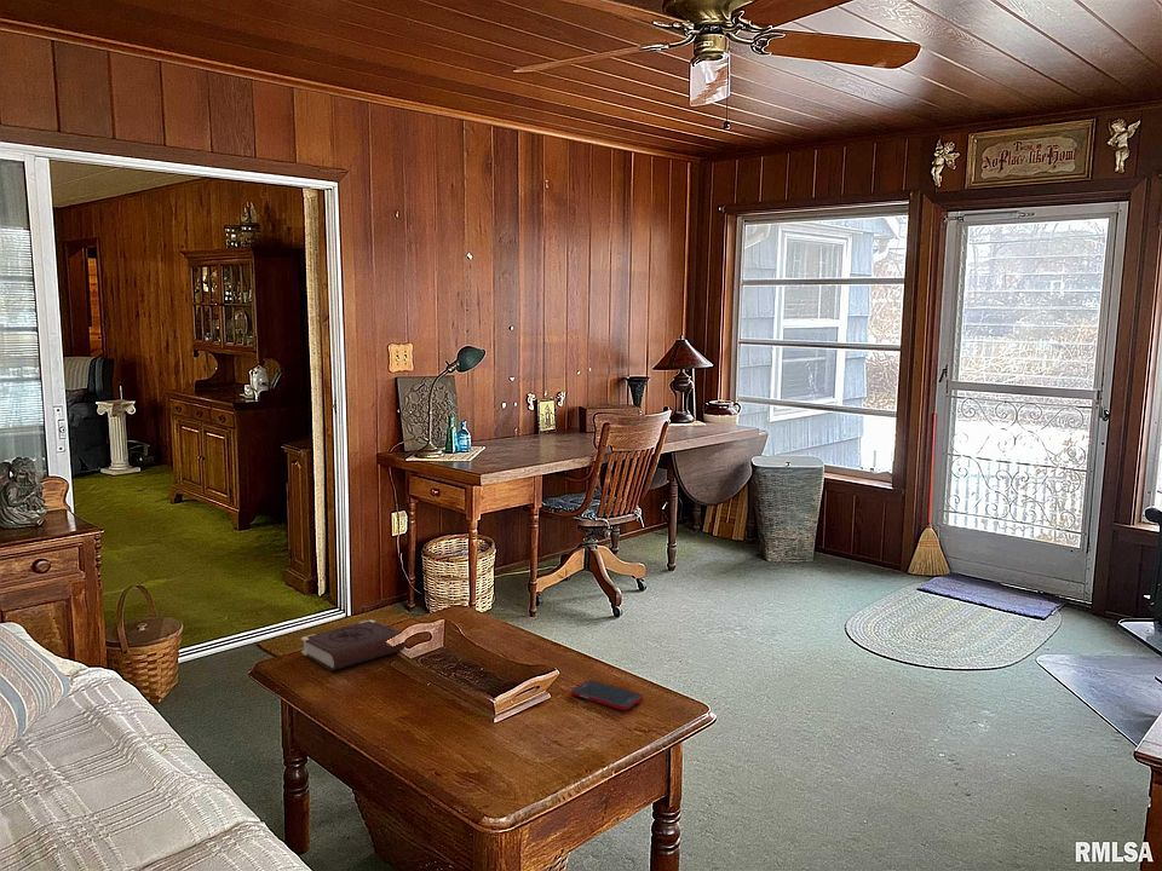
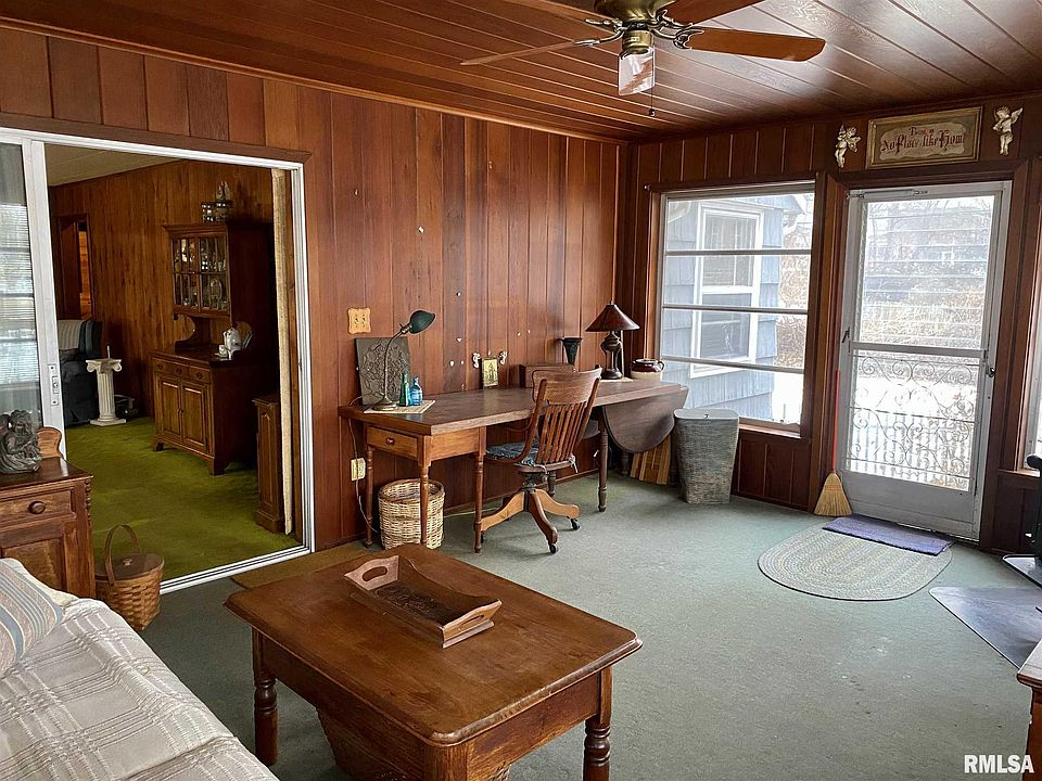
- cell phone [570,679,644,711]
- book [300,618,407,671]
